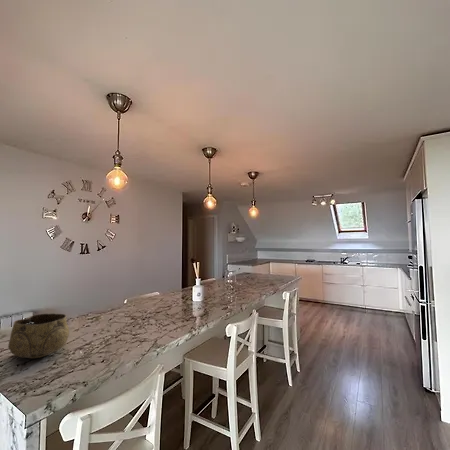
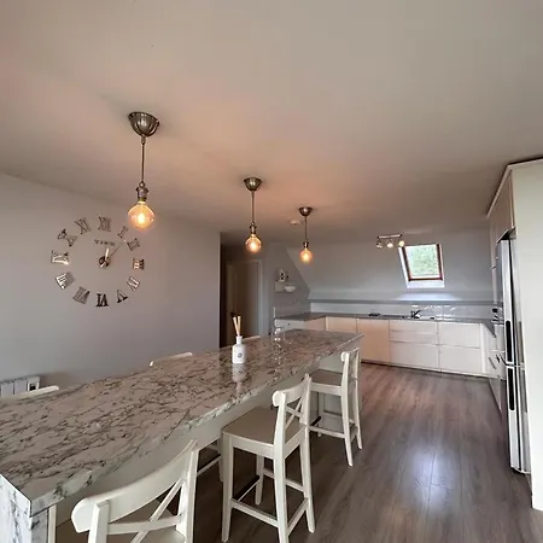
- decorative bowl [7,312,70,359]
